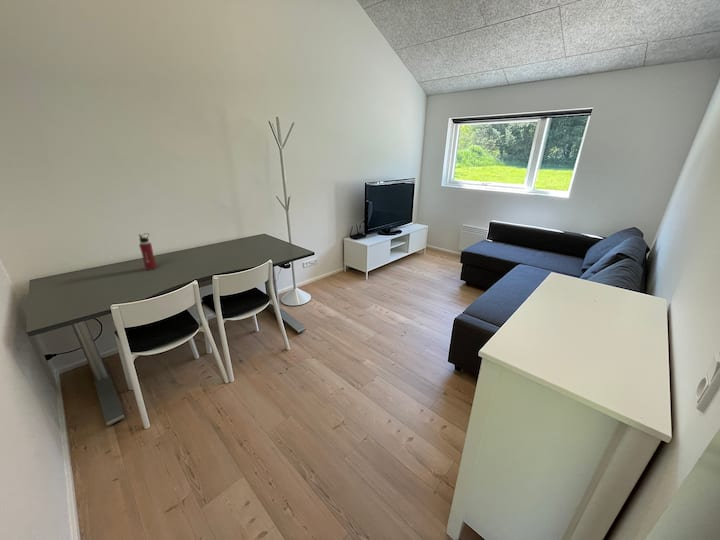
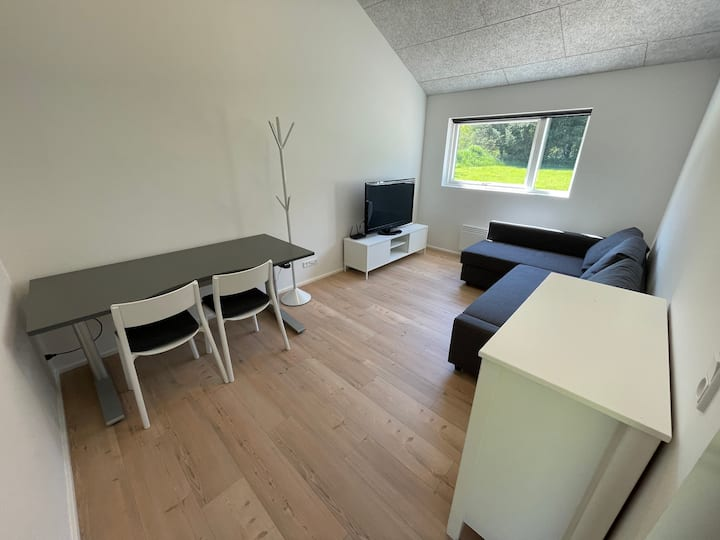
- water bottle [138,232,158,271]
